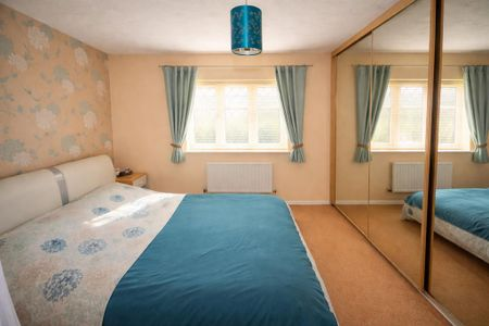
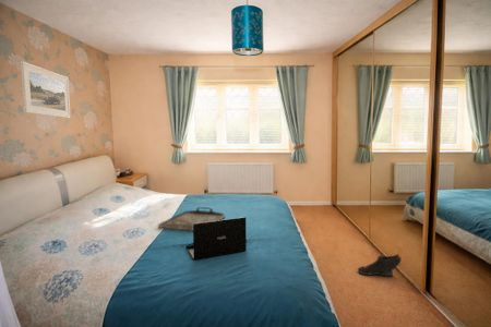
+ sneaker [357,253,403,277]
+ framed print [20,60,72,119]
+ serving tray [157,206,226,232]
+ laptop [185,216,248,261]
